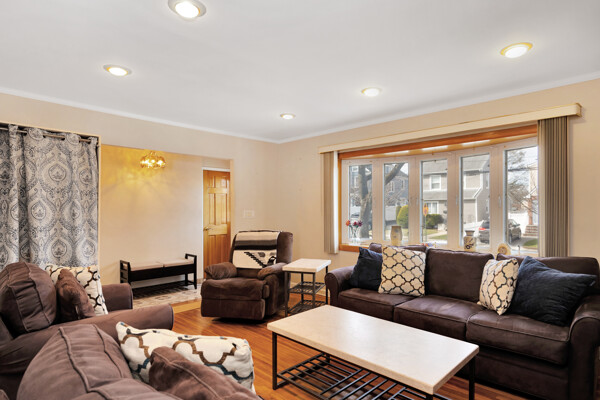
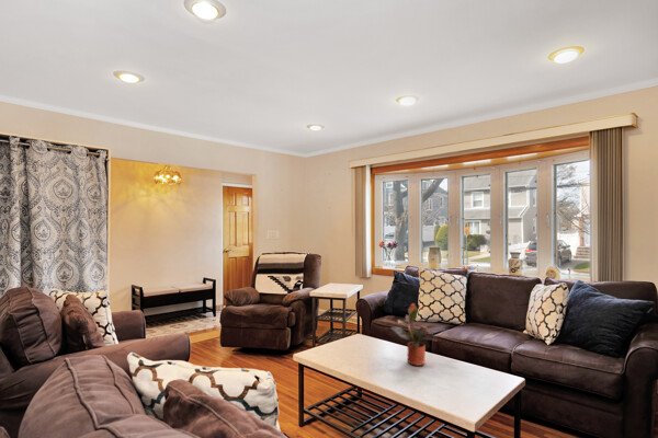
+ potted plant [389,302,439,367]
